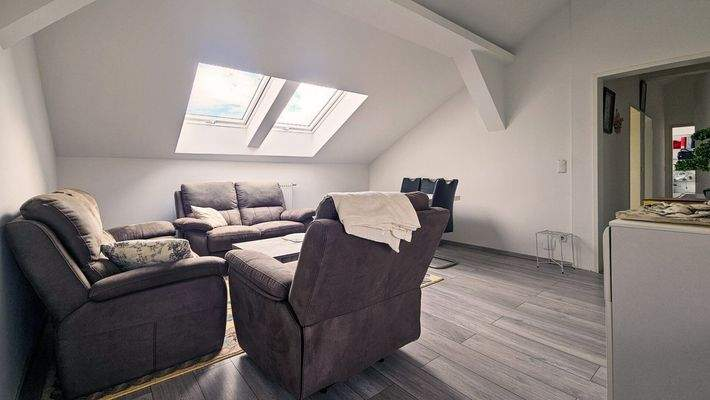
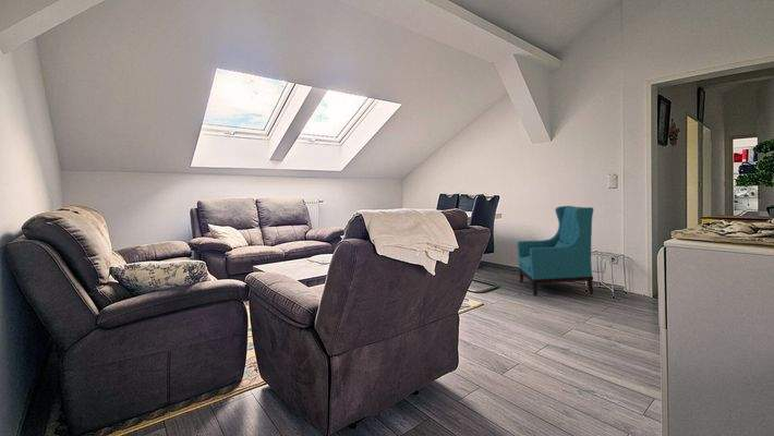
+ armchair [517,205,594,298]
